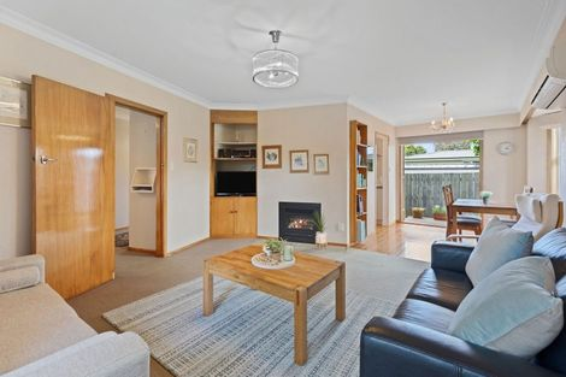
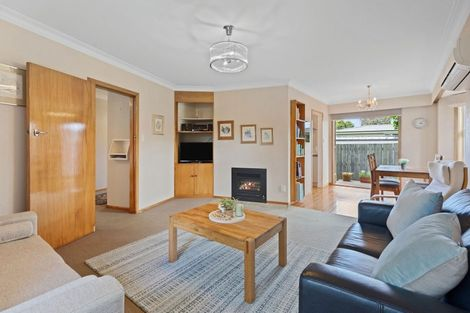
- house plant [311,208,332,251]
